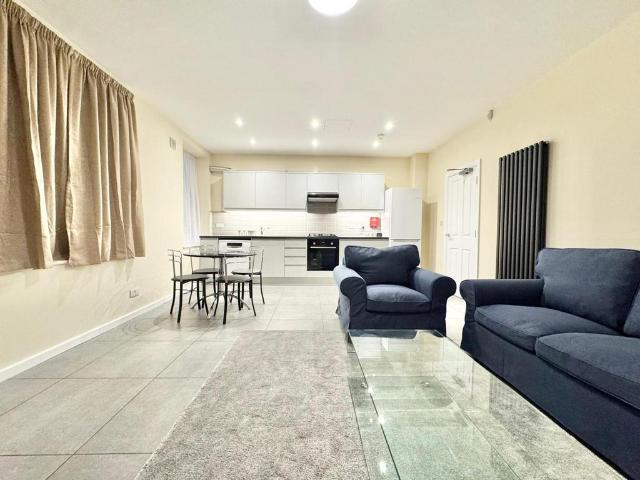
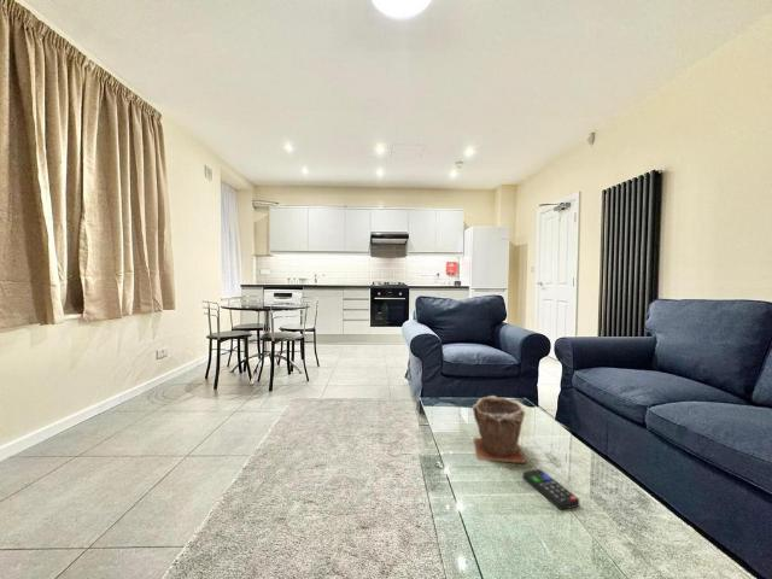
+ plant pot [472,394,527,464]
+ remote control [522,468,580,511]
